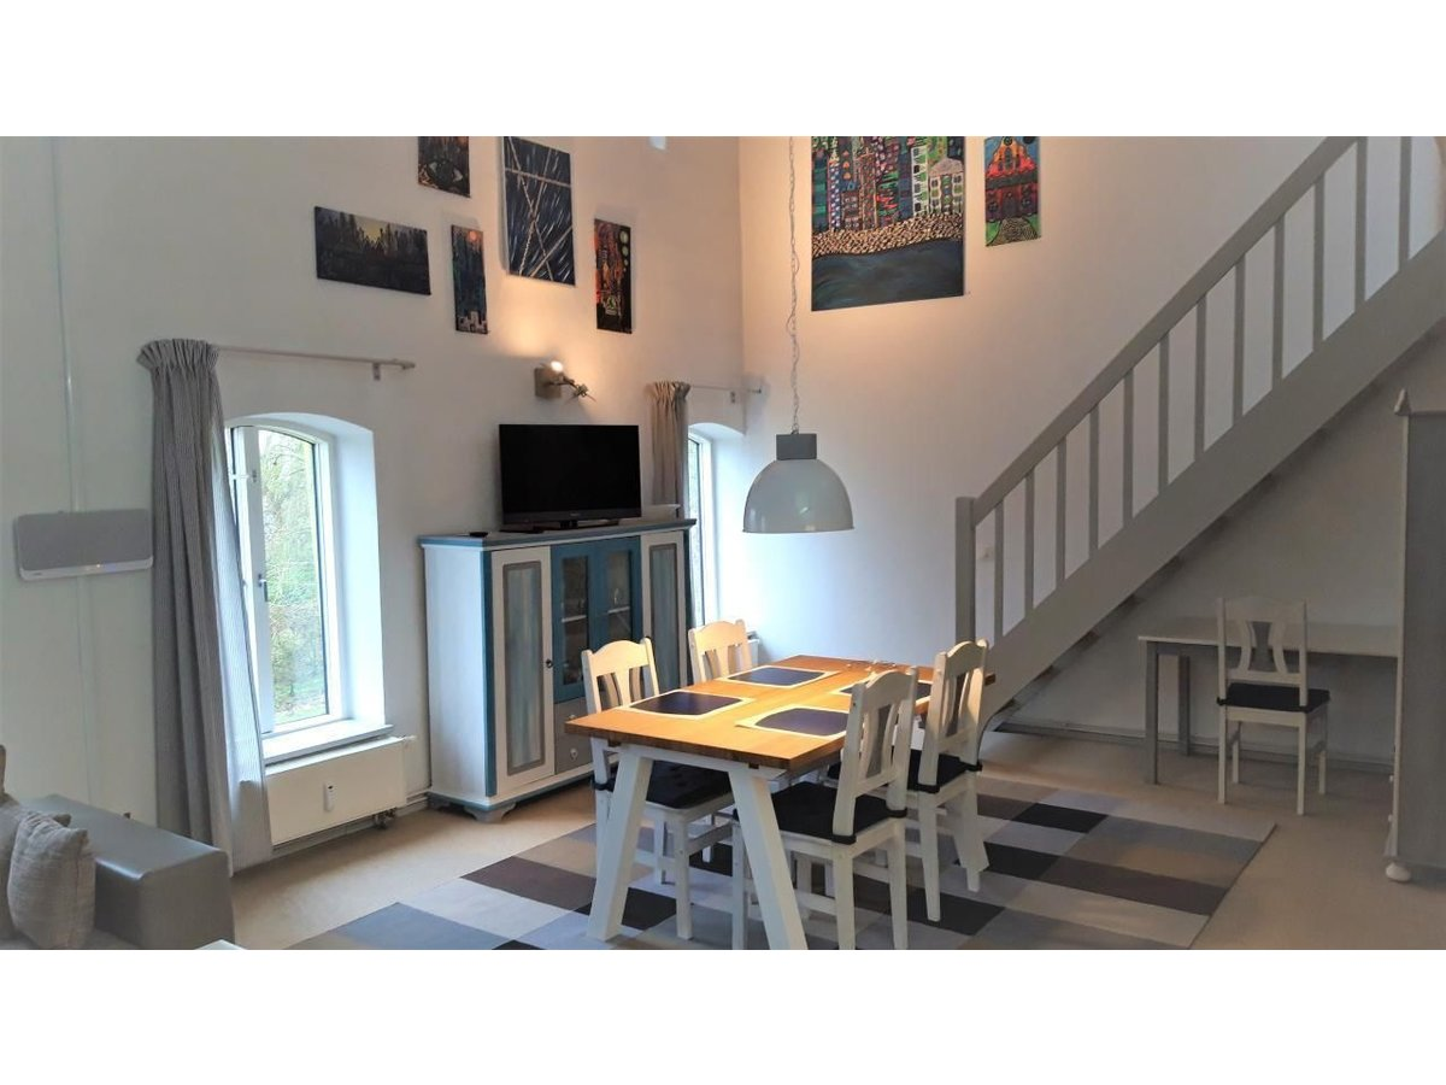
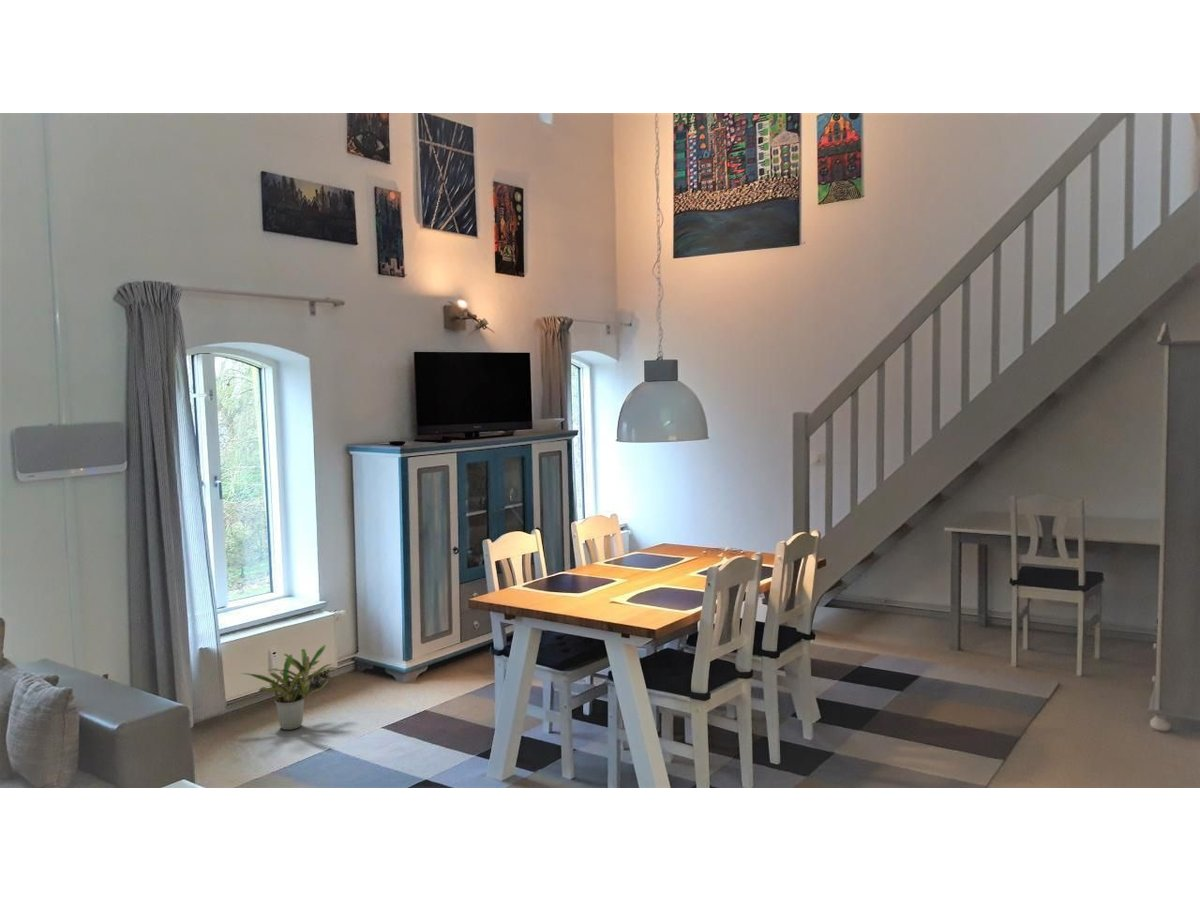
+ potted plant [240,644,340,731]
